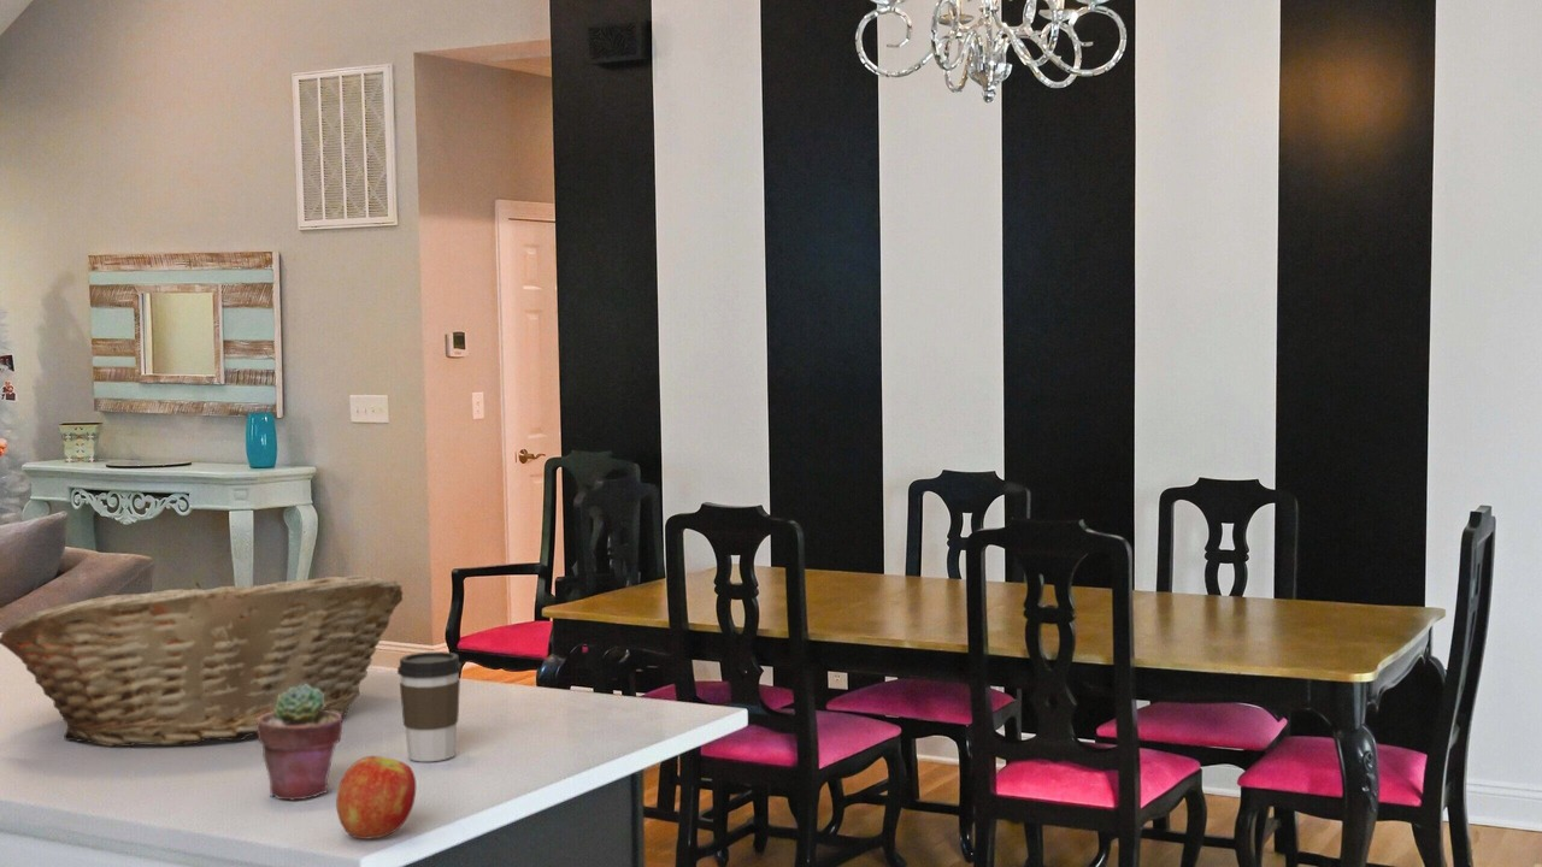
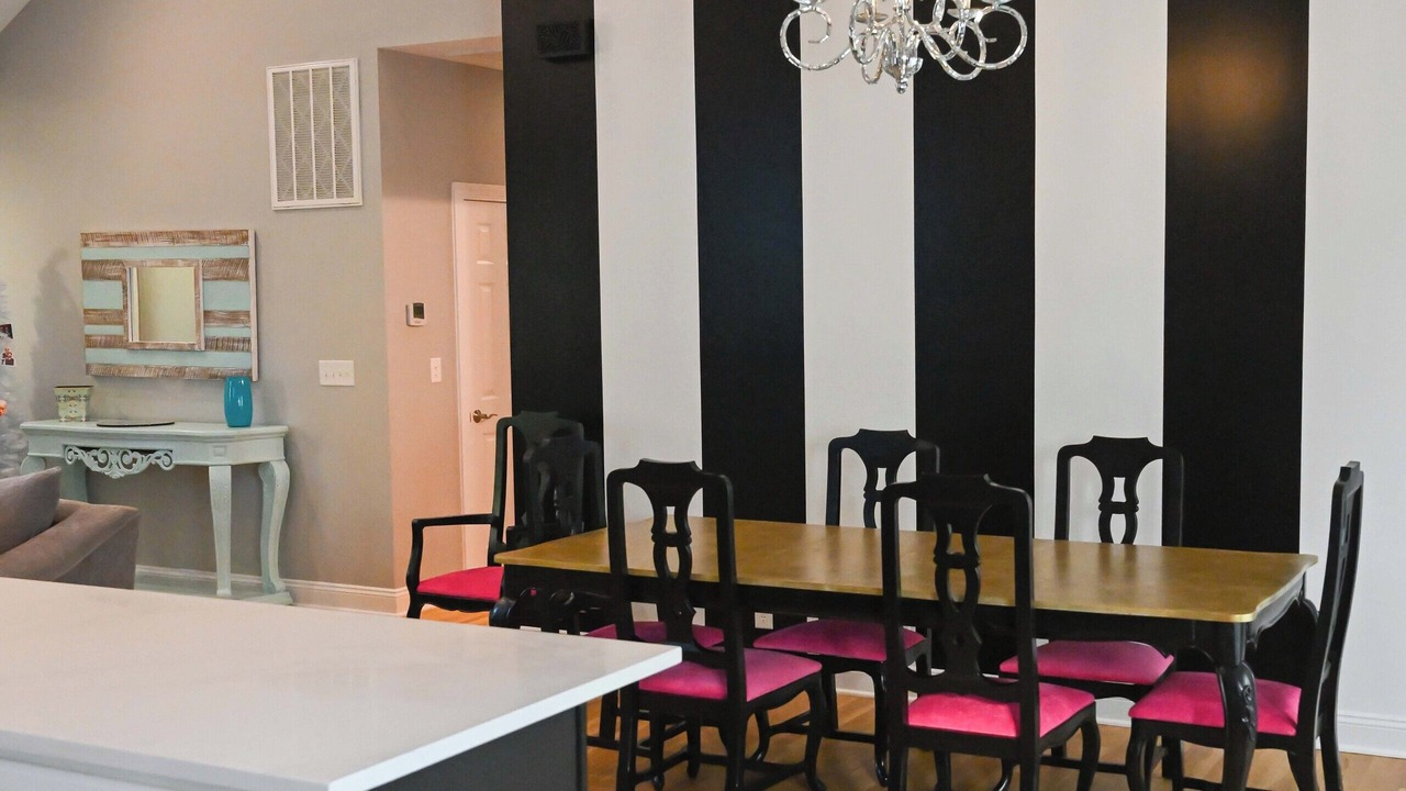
- fruit [335,755,417,841]
- fruit basket [0,573,404,748]
- potted succulent [257,684,343,801]
- coffee cup [396,650,463,762]
